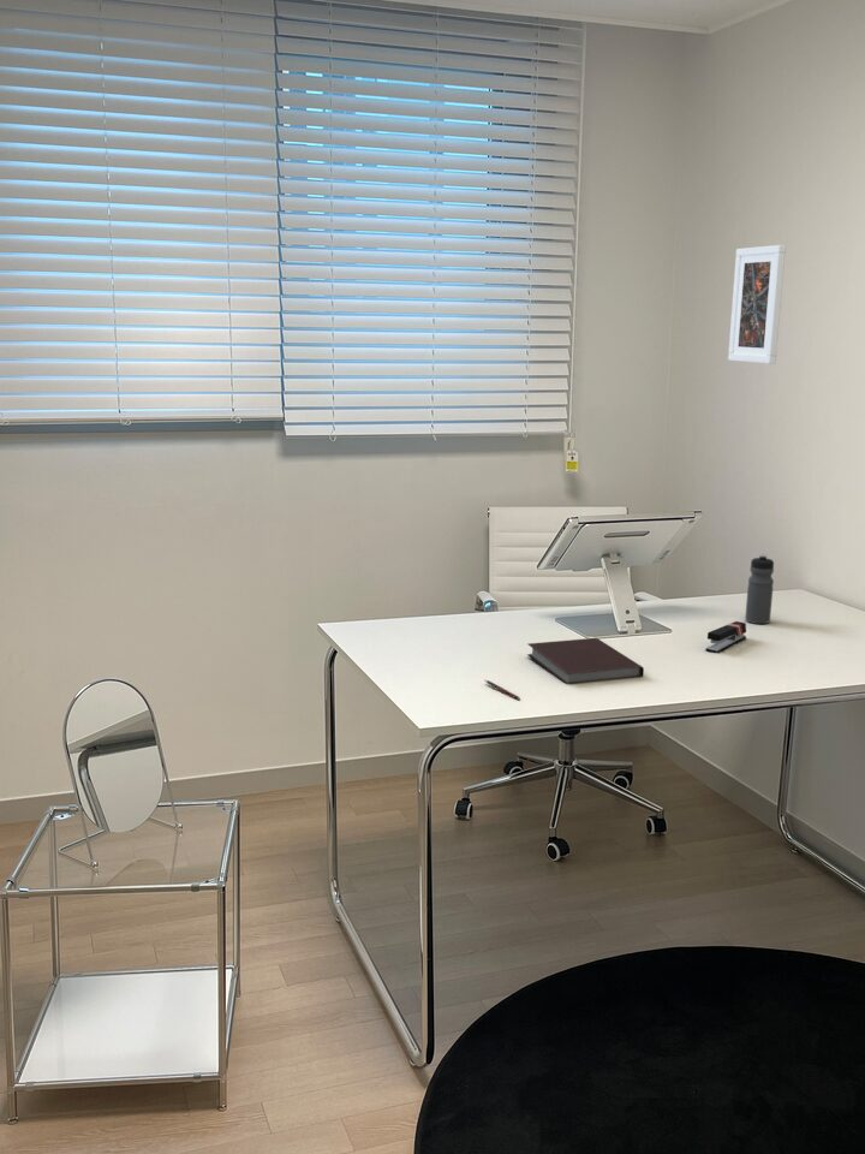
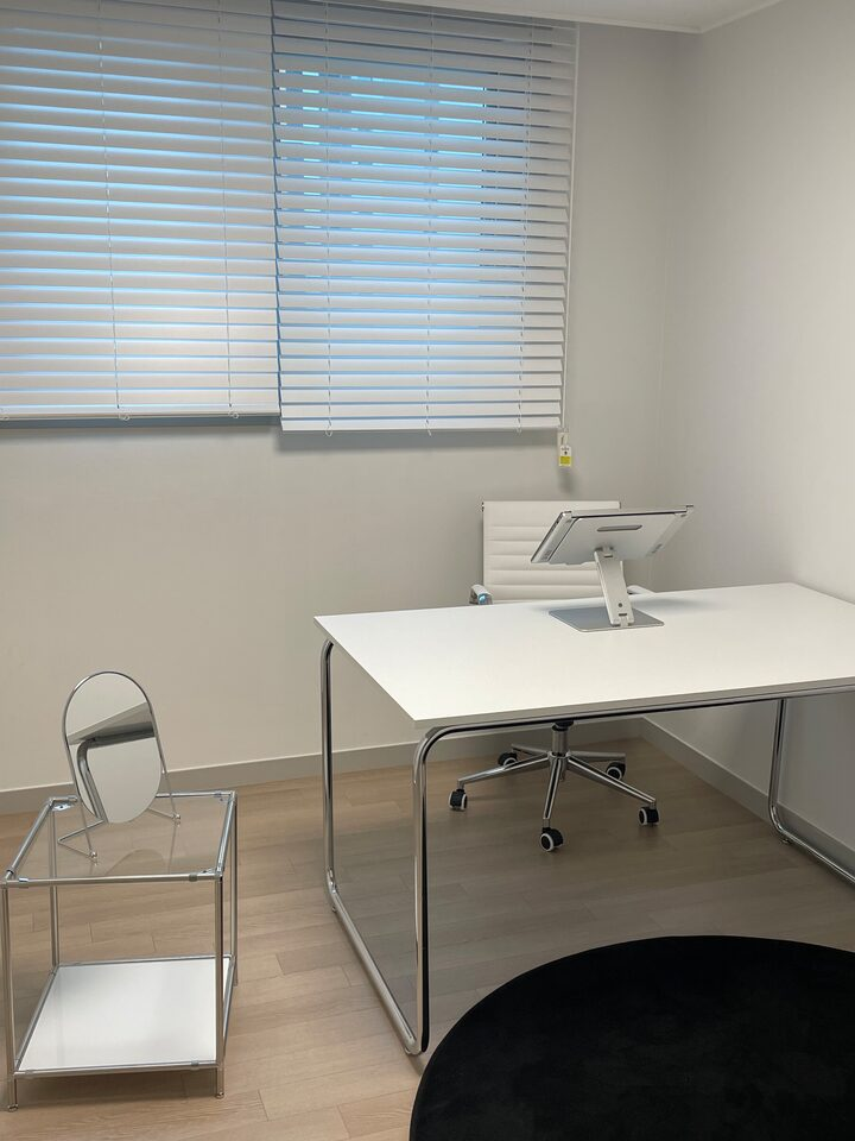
- pen [484,679,521,701]
- stapler [705,620,747,654]
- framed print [727,244,787,365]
- notebook [526,637,645,685]
- water bottle [744,553,775,625]
